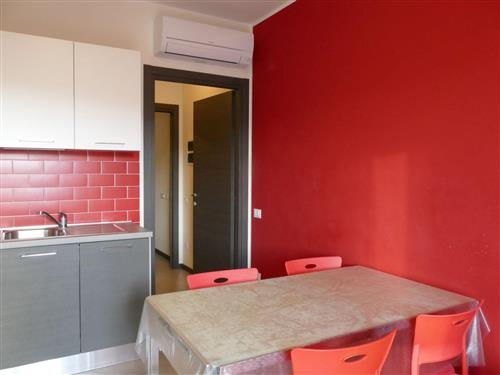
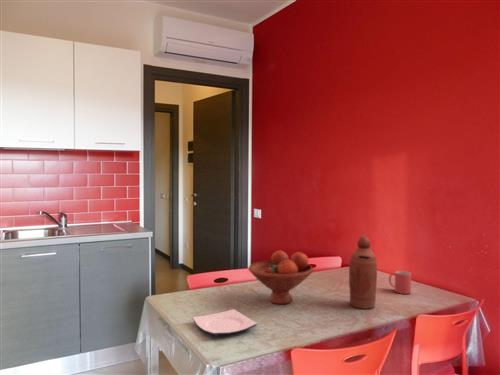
+ fruit bowl [247,250,314,305]
+ bottle [348,235,378,310]
+ mug [388,270,412,295]
+ plate [192,308,258,336]
